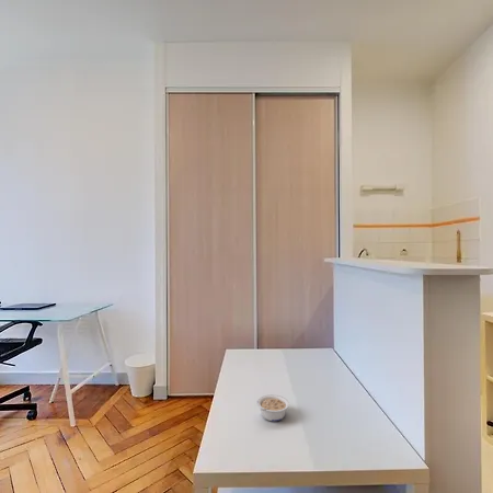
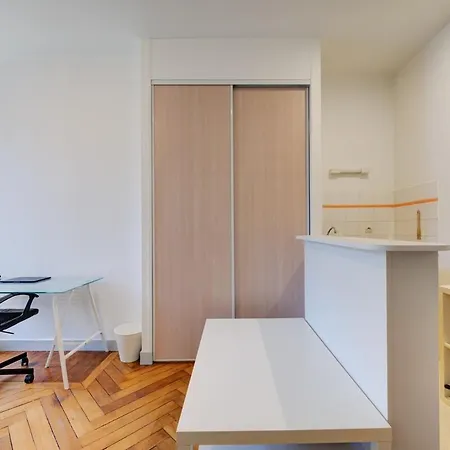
- legume [256,393,290,422]
